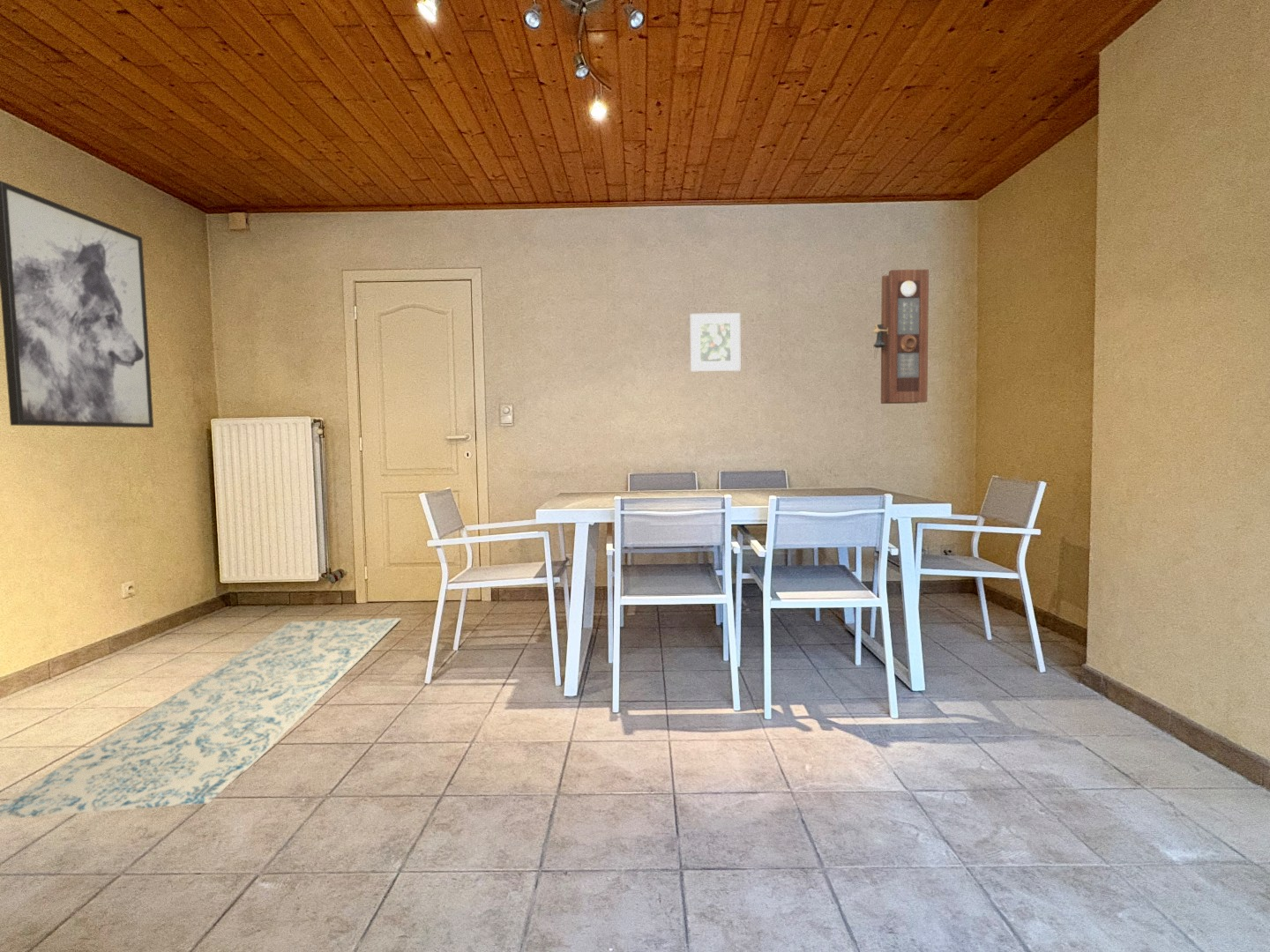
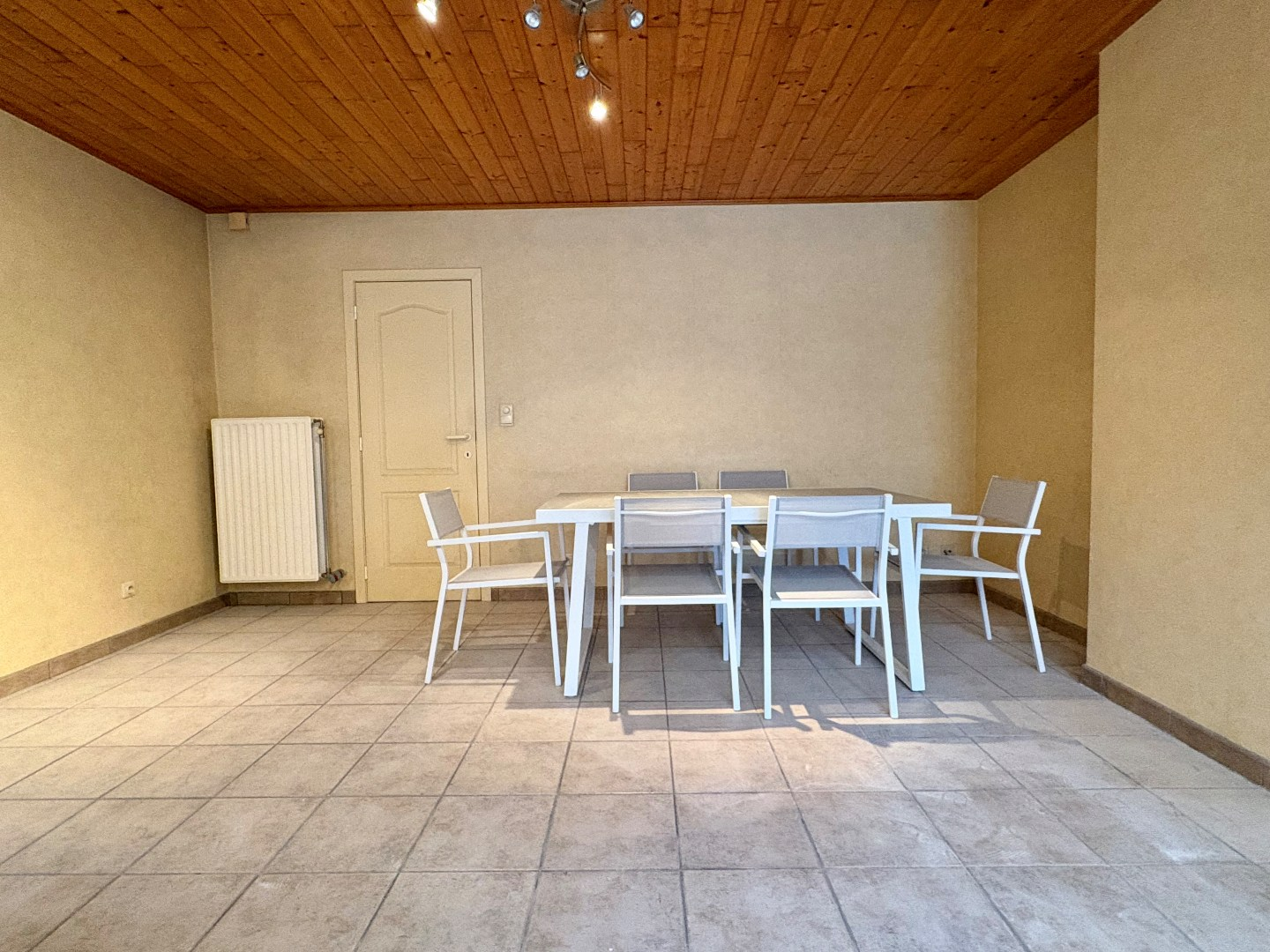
- pendulum clock [872,269,930,405]
- rug [0,617,402,820]
- wall art [0,180,154,428]
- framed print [690,312,742,372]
